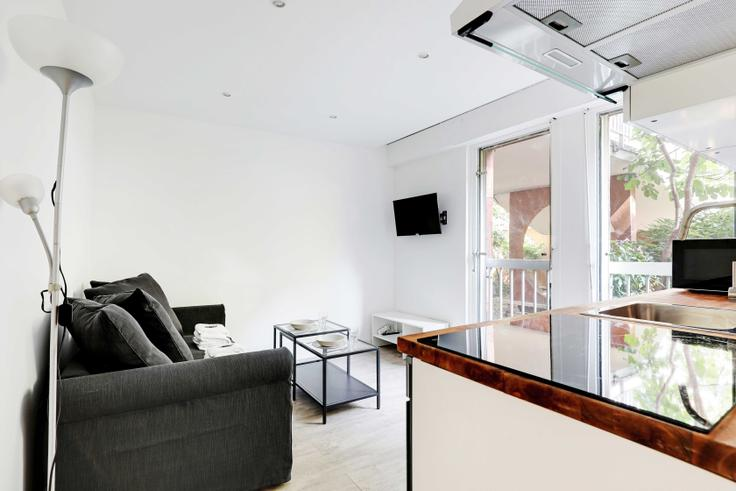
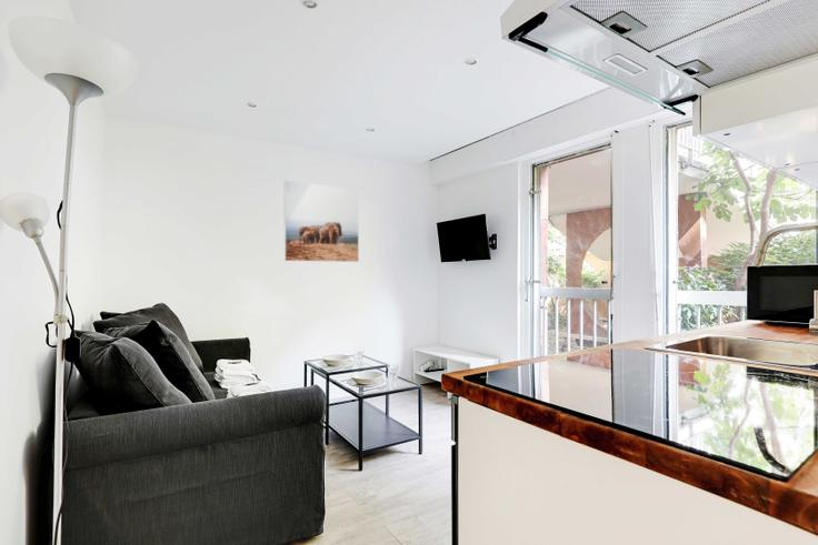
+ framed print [283,180,360,263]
